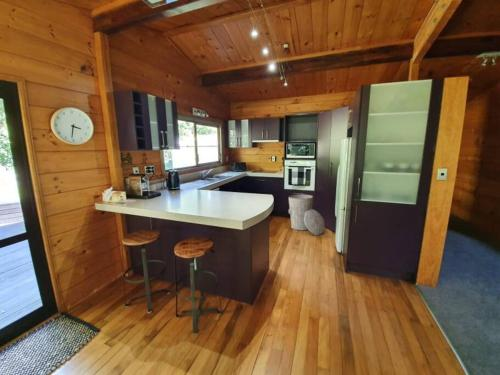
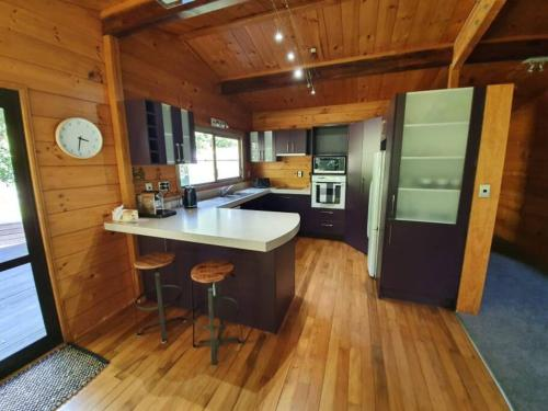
- trash can [288,194,326,236]
